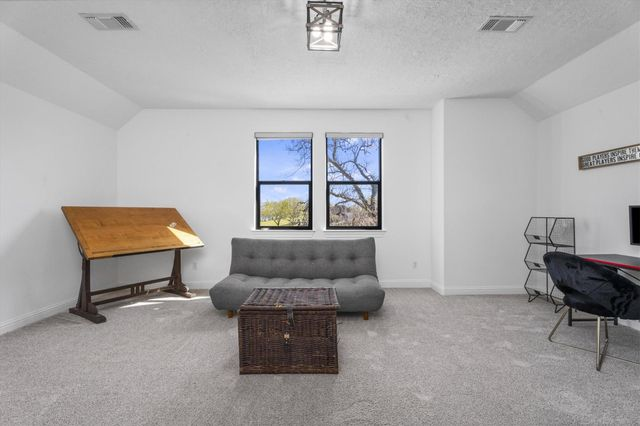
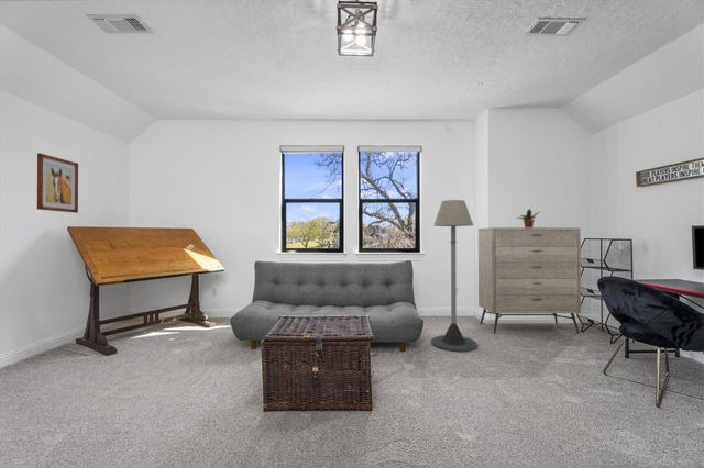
+ floor lamp [430,199,479,353]
+ wall art [36,153,79,214]
+ dresser [477,226,582,334]
+ potted plant [515,208,541,227]
